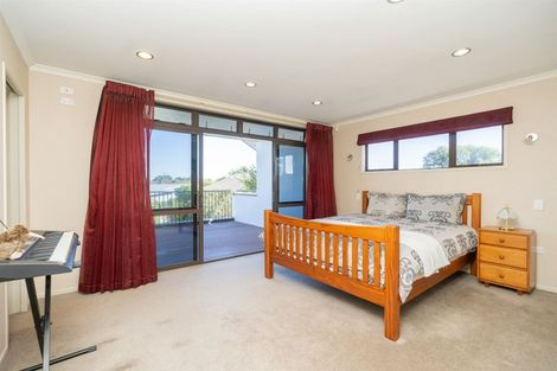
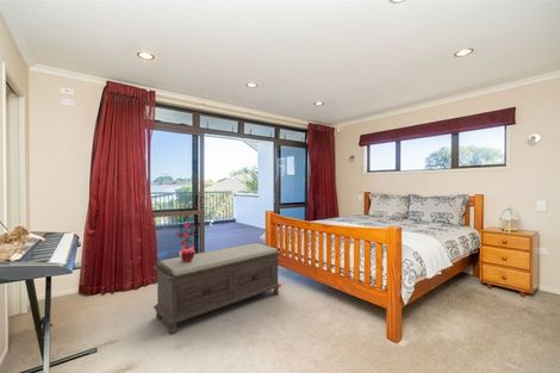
+ bench [153,242,282,335]
+ potted plant [174,220,197,262]
